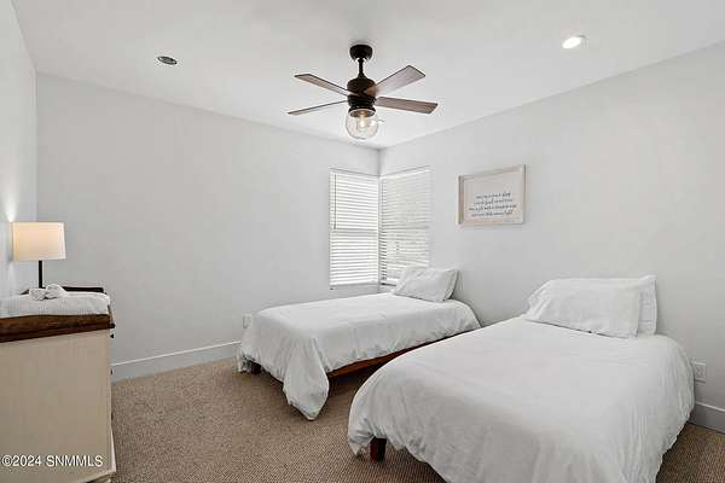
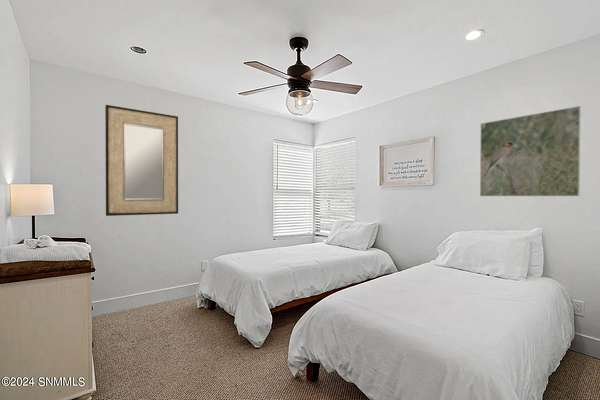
+ home mirror [104,104,179,217]
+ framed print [479,105,582,197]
